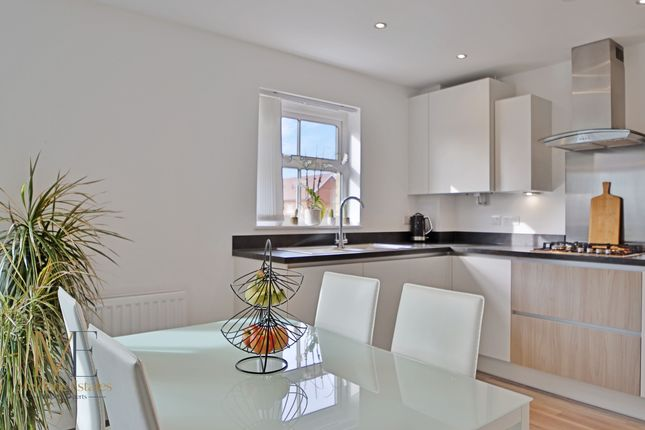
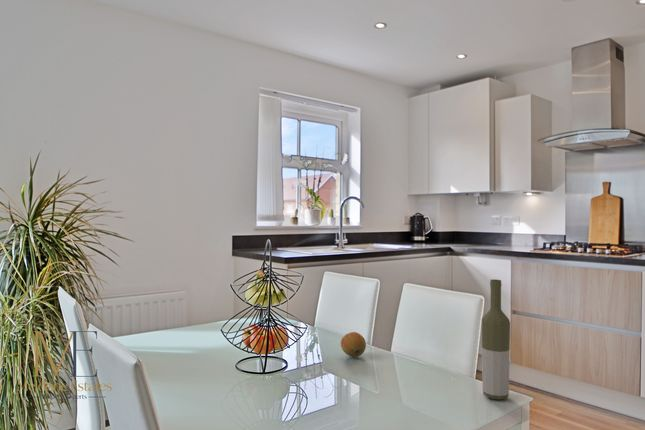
+ fruit [340,331,367,358]
+ bottle [481,279,511,400]
